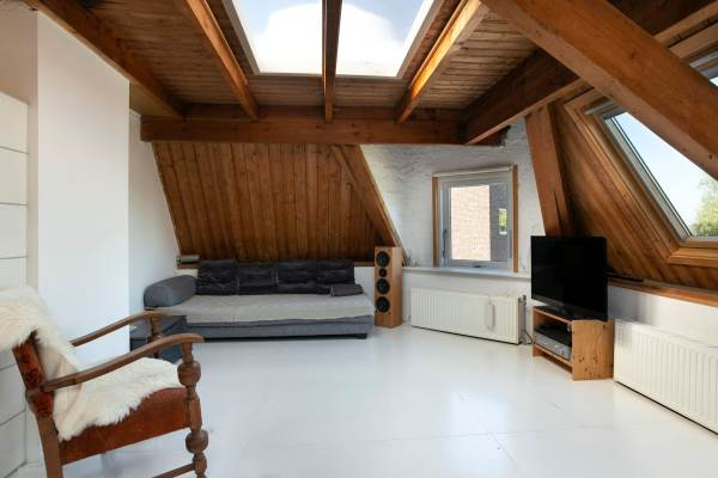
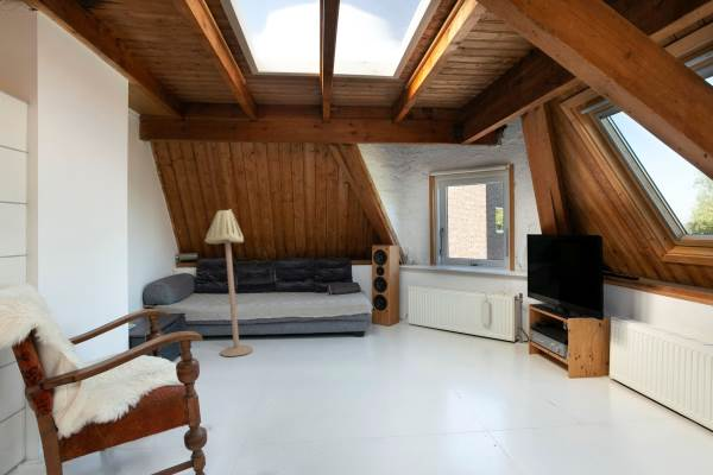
+ floor lamp [203,208,253,357]
